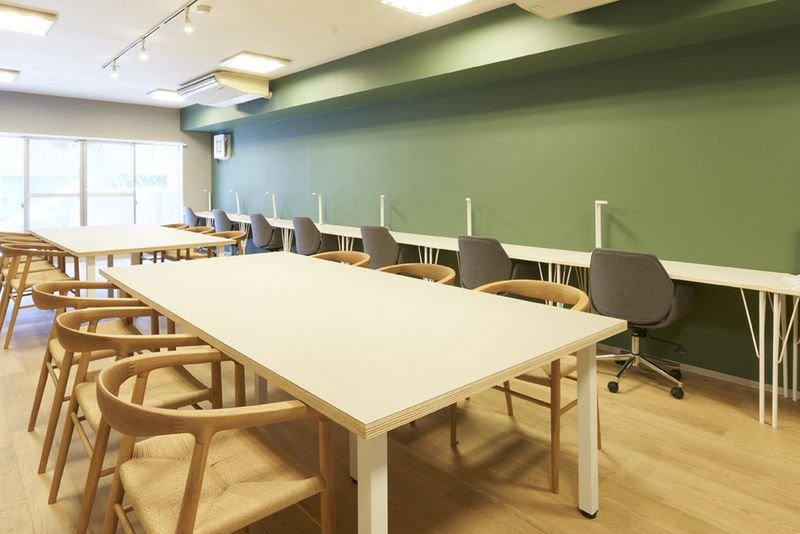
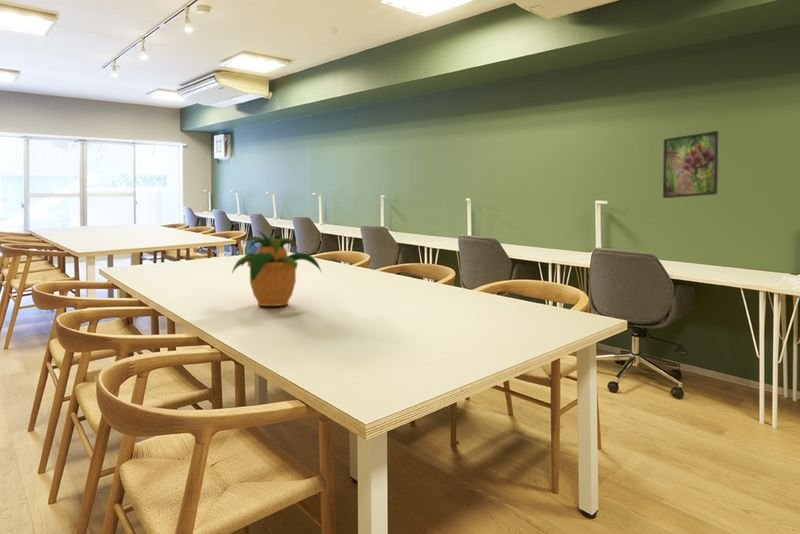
+ potted plant [231,229,324,307]
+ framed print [662,130,719,199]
